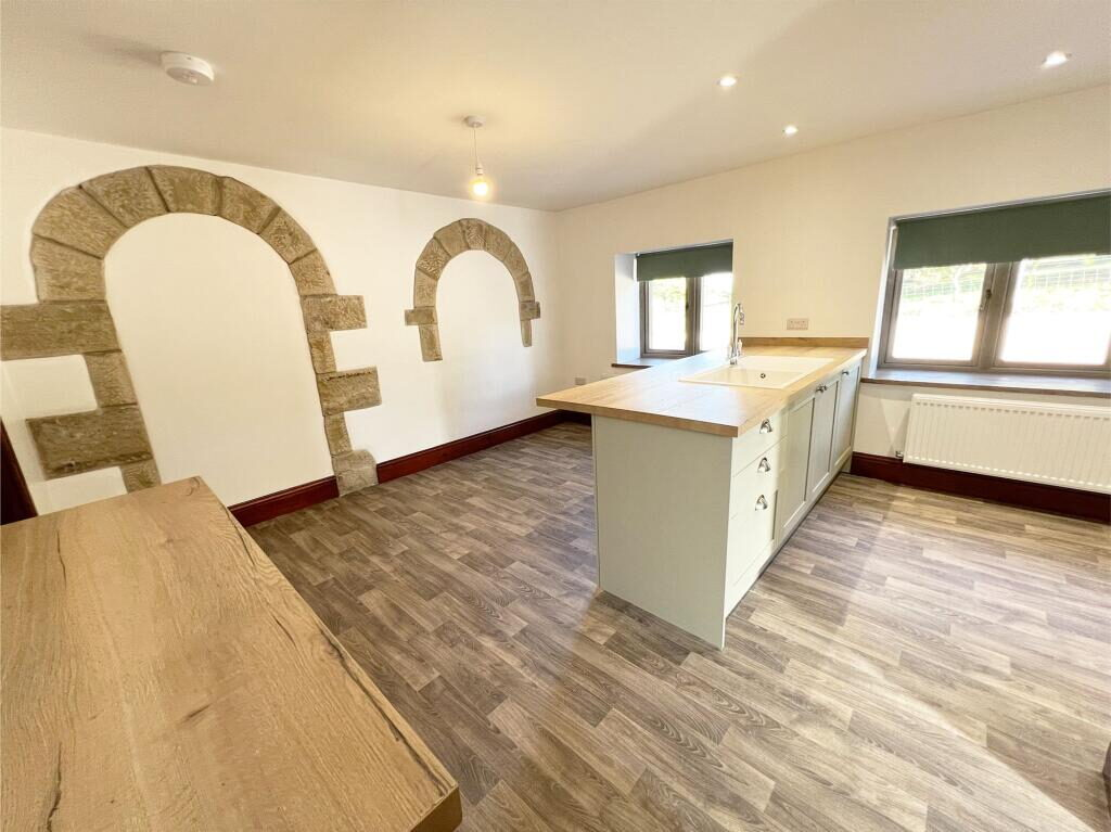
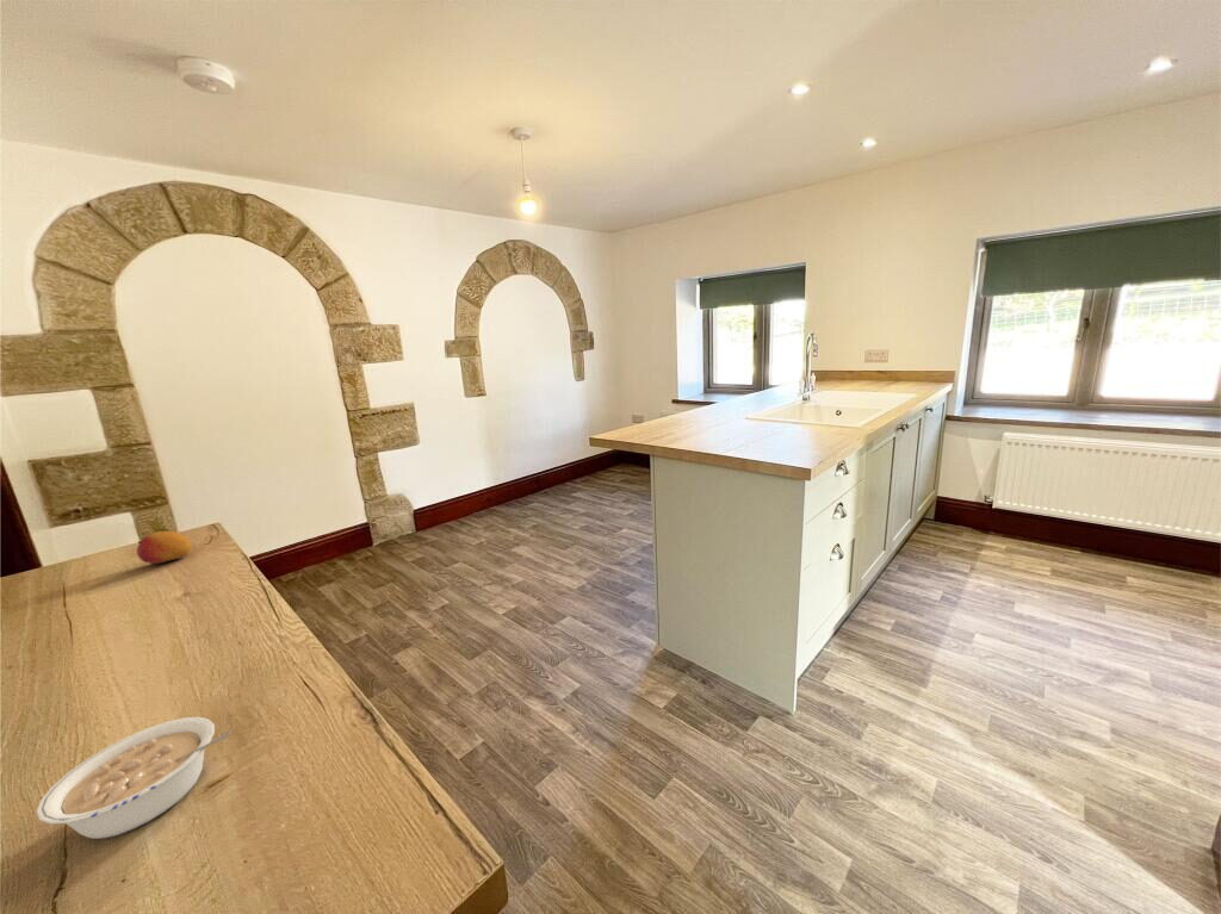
+ legume [36,716,234,840]
+ fruit [136,530,192,565]
